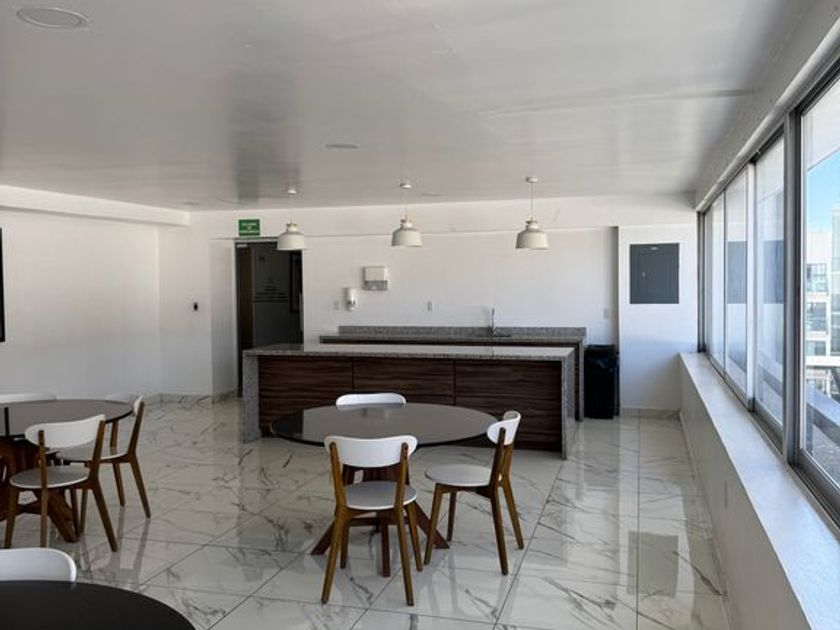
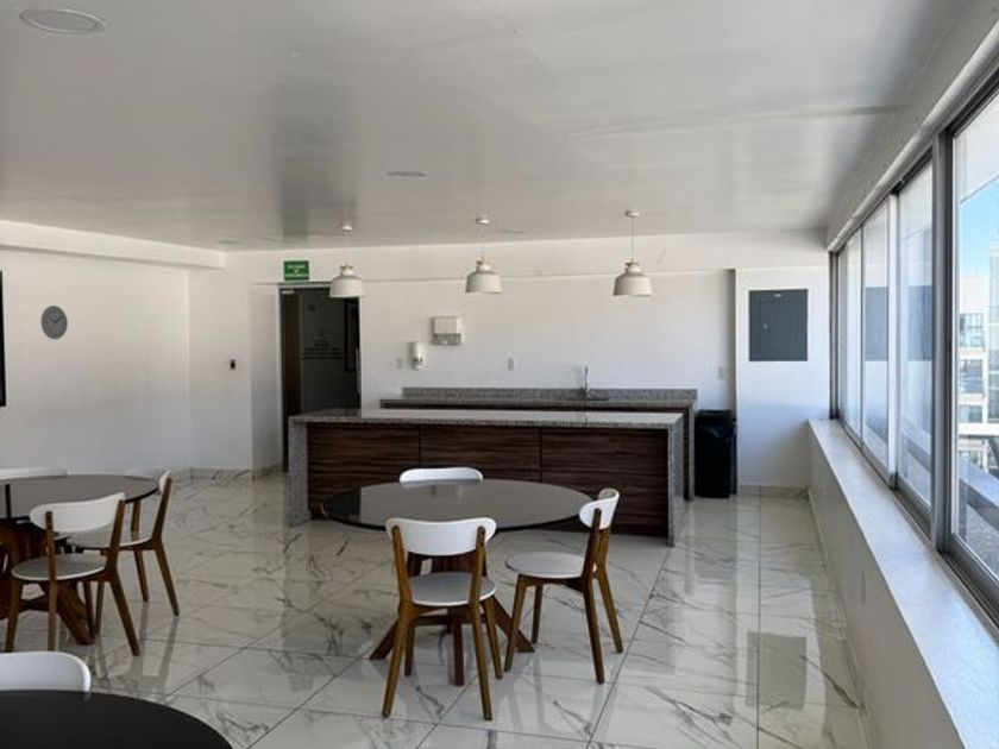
+ wall clock [39,304,69,341]
